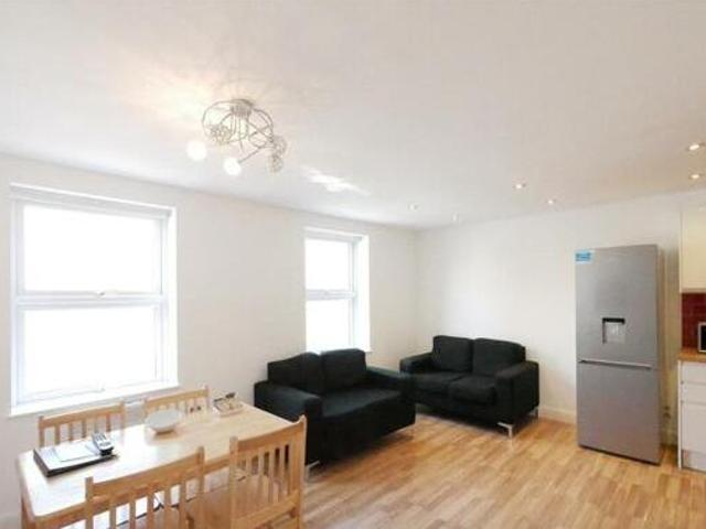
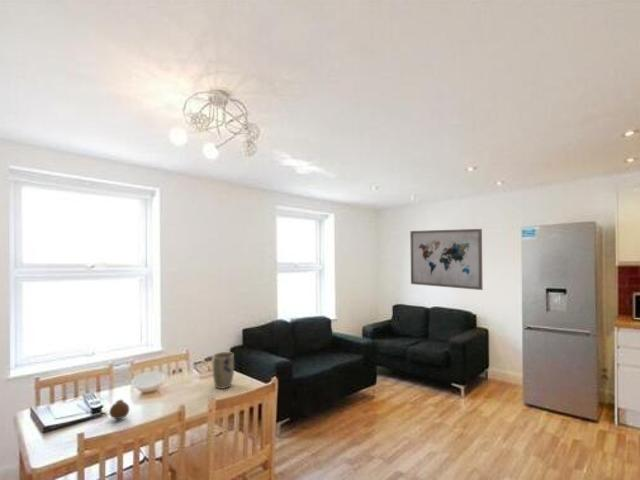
+ plant pot [211,351,235,390]
+ fruit [108,398,130,420]
+ wall art [409,228,484,291]
